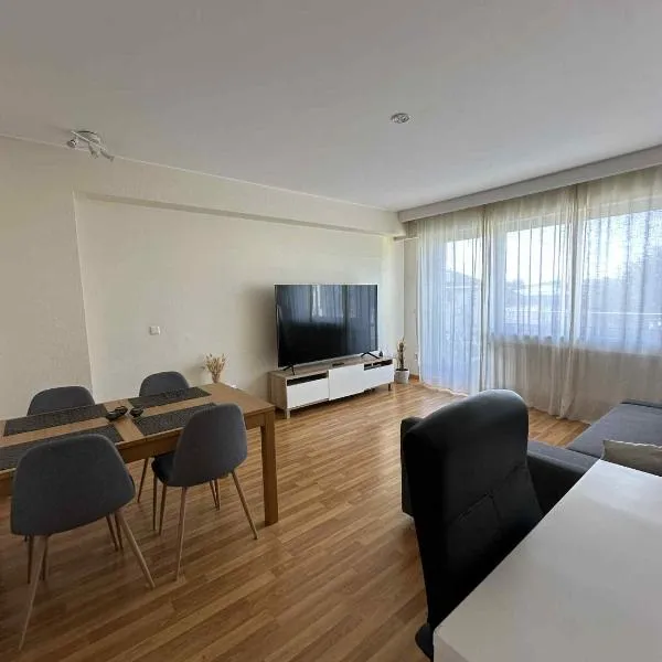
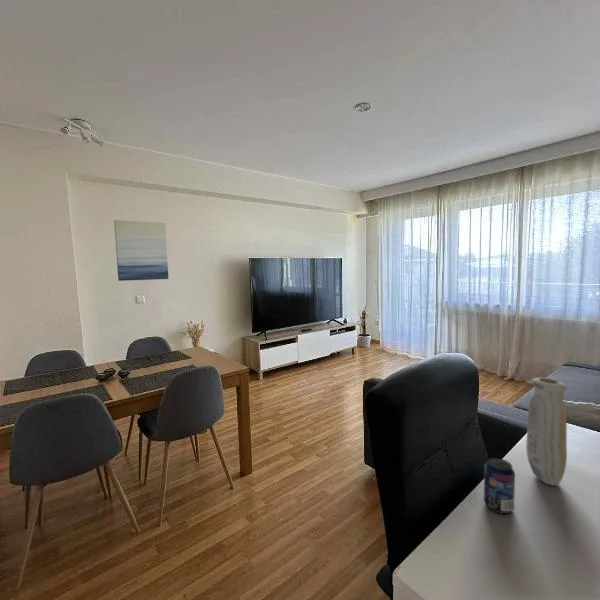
+ wall art [113,219,170,282]
+ vase [525,377,568,487]
+ beverage can [483,457,516,515]
